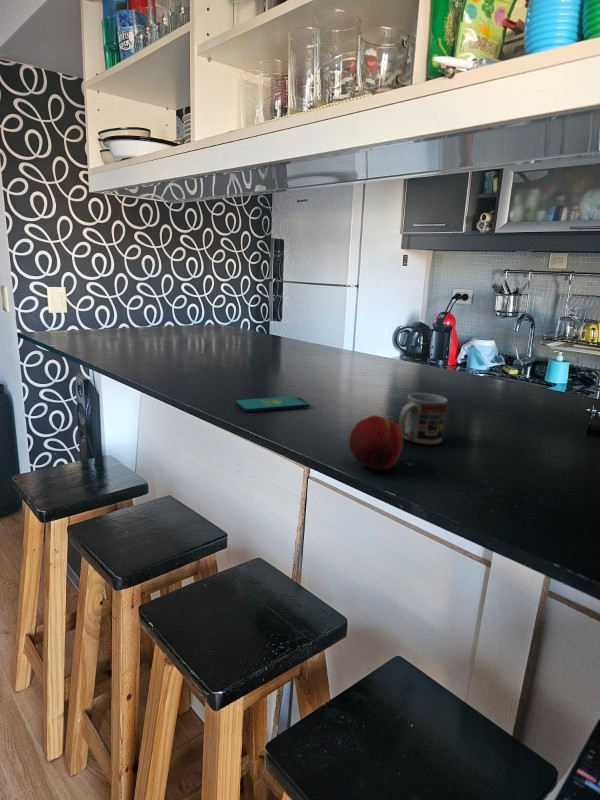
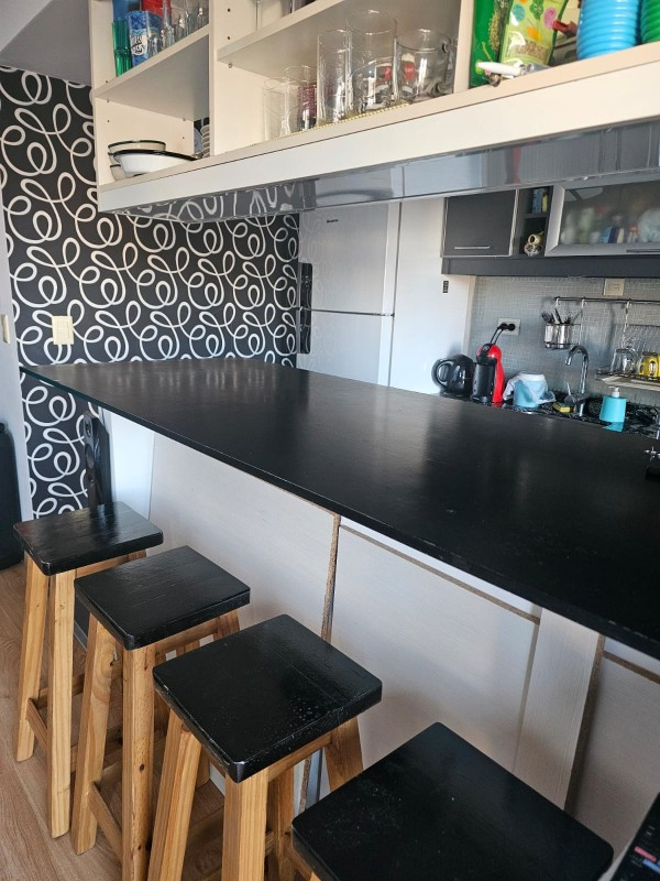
- fruit [348,414,404,471]
- smartphone [234,395,310,413]
- cup [398,392,449,445]
